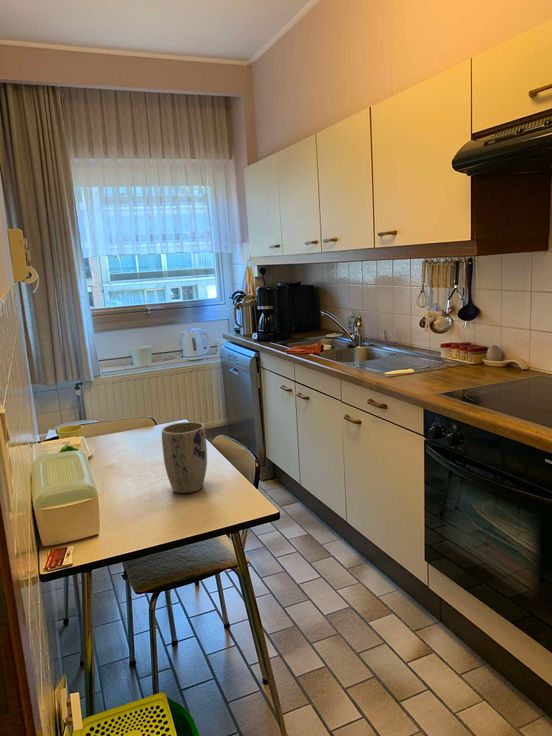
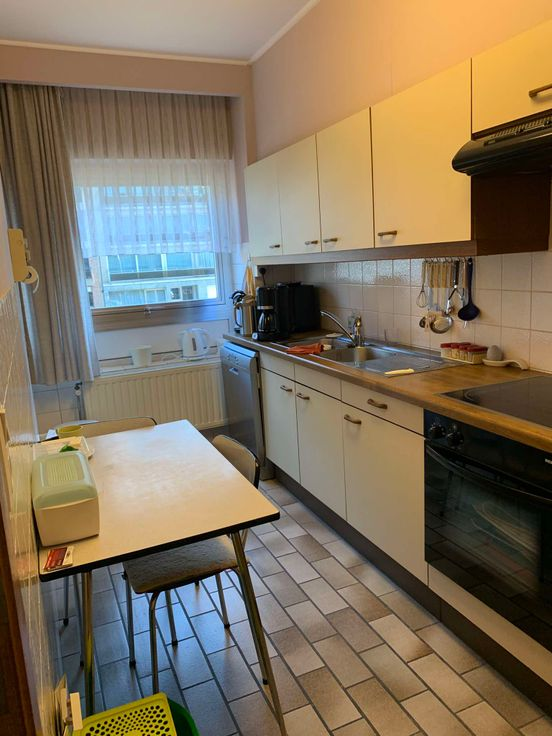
- plant pot [161,421,208,494]
